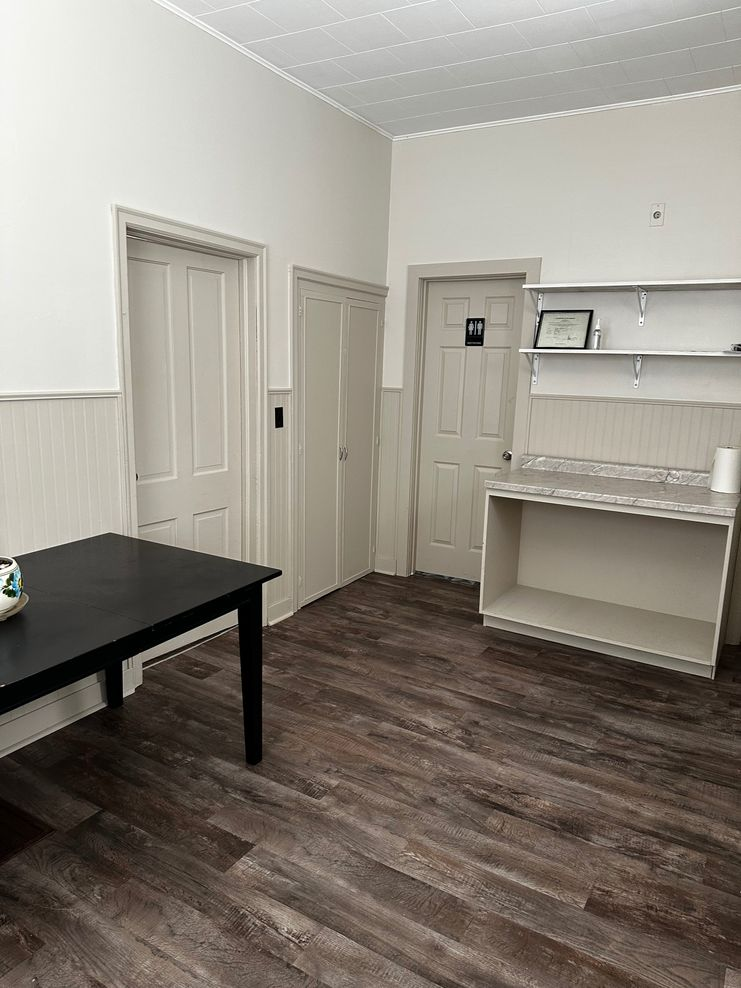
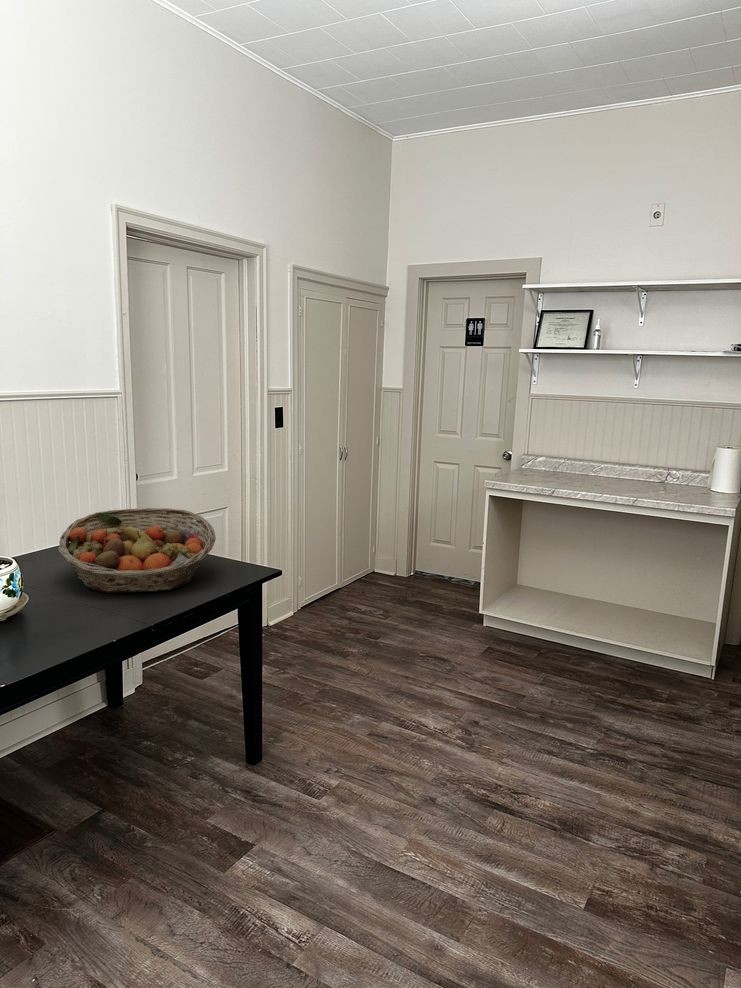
+ fruit basket [57,507,217,594]
